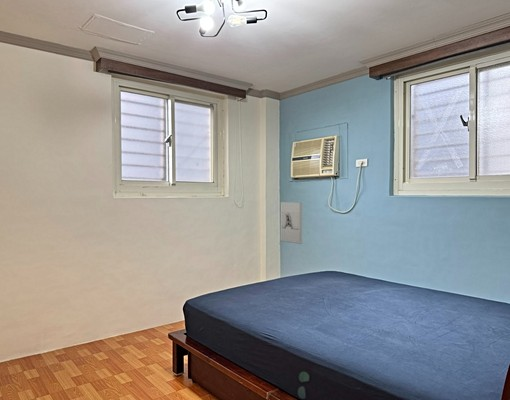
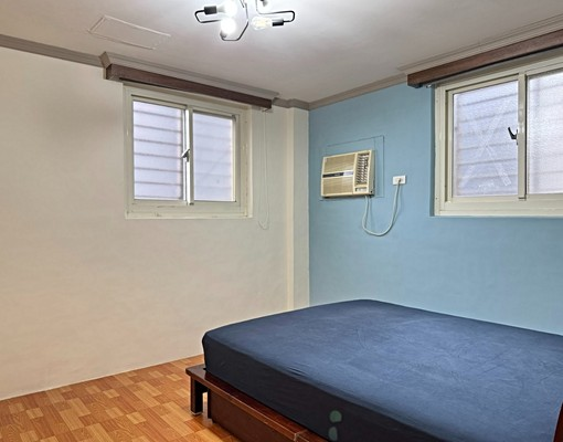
- wall sculpture [280,201,303,245]
